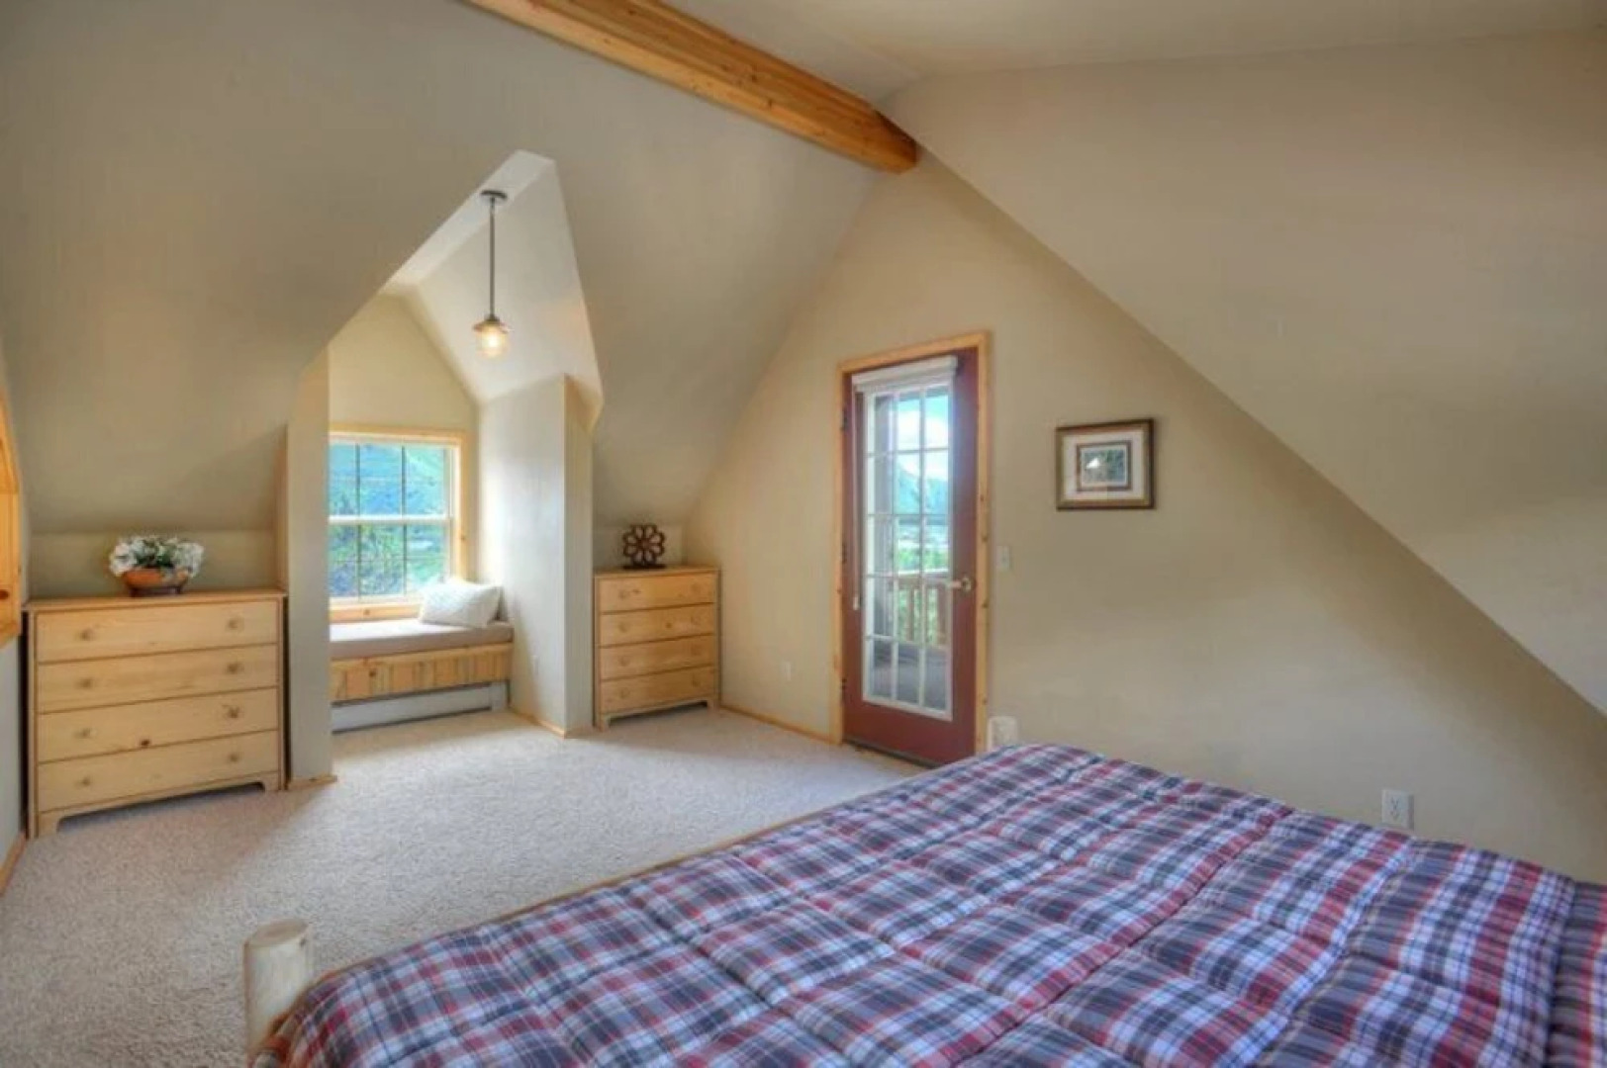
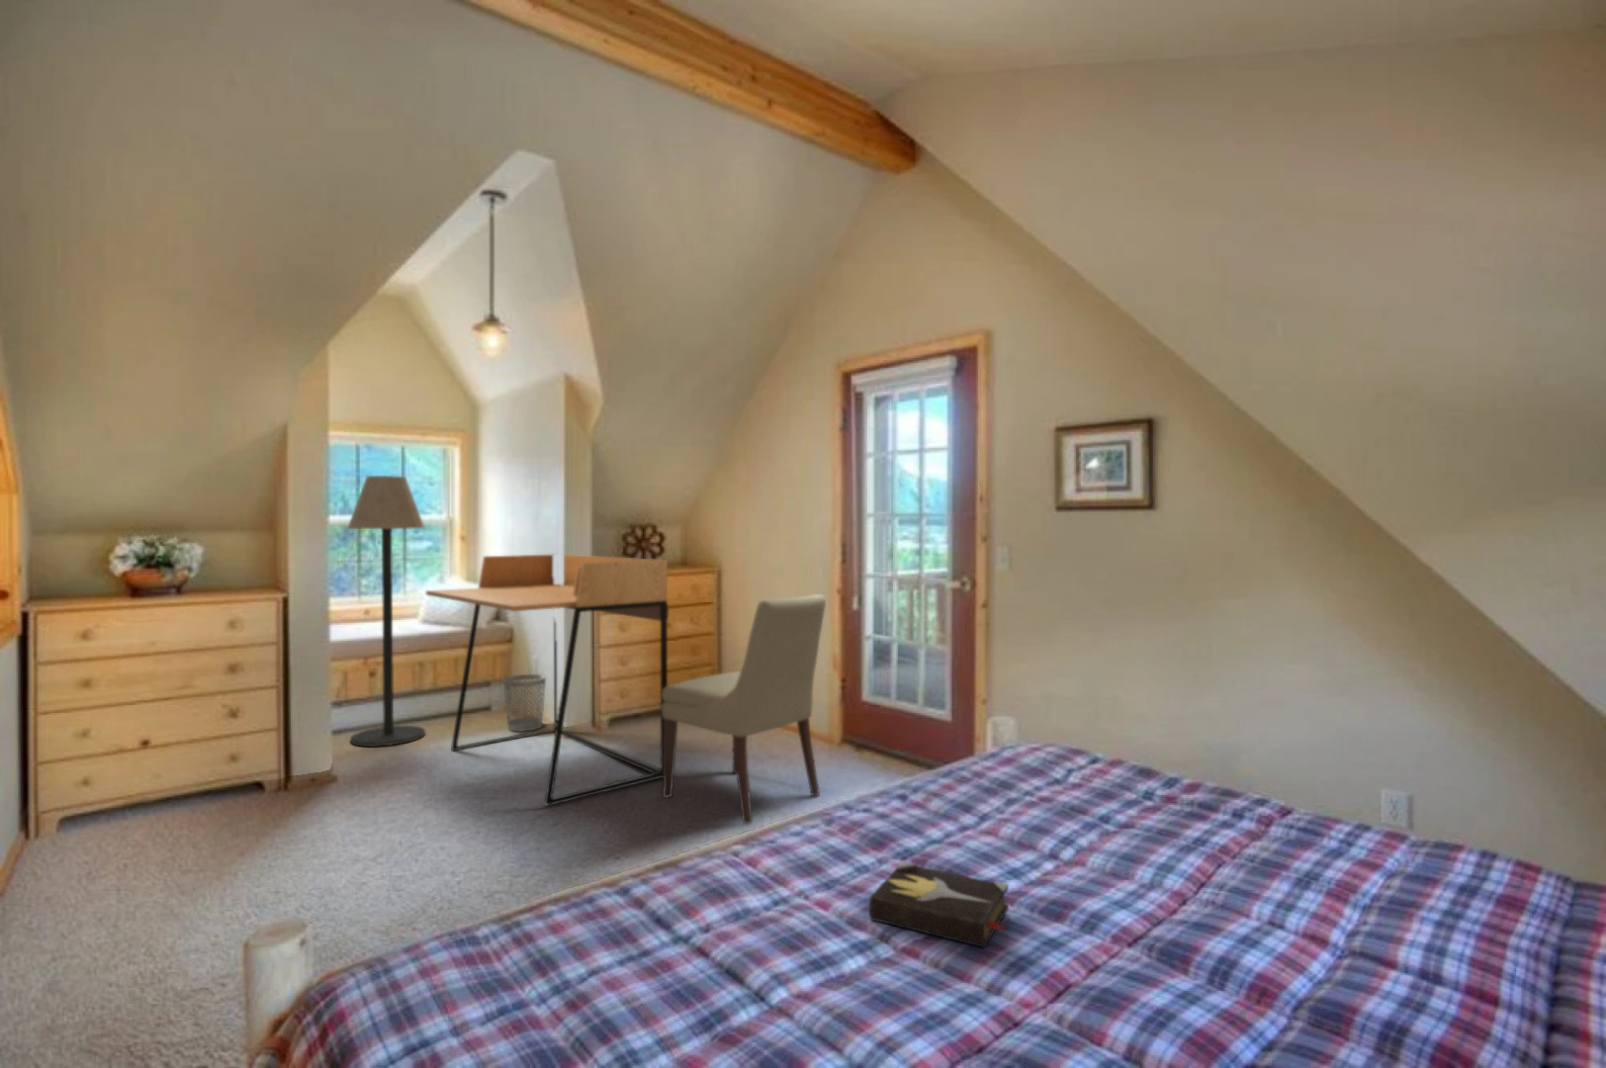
+ chair [661,594,827,825]
+ floor lamp [347,474,427,747]
+ desk [425,554,670,807]
+ hardback book [869,861,1010,949]
+ wastebasket [503,673,547,733]
